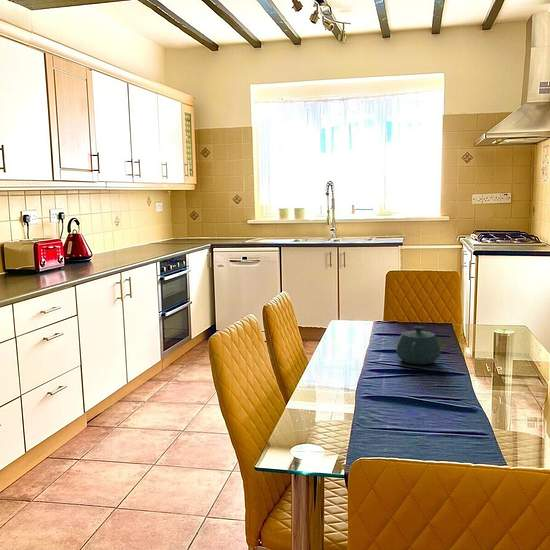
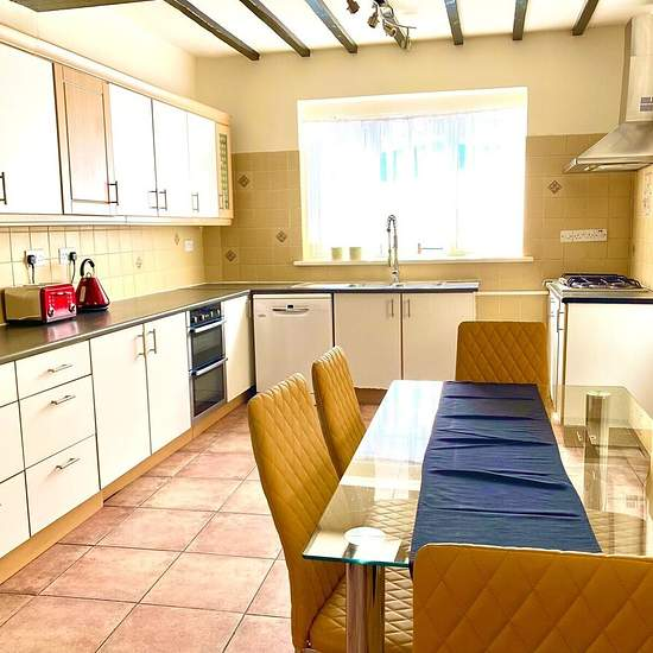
- teapot [395,325,442,365]
